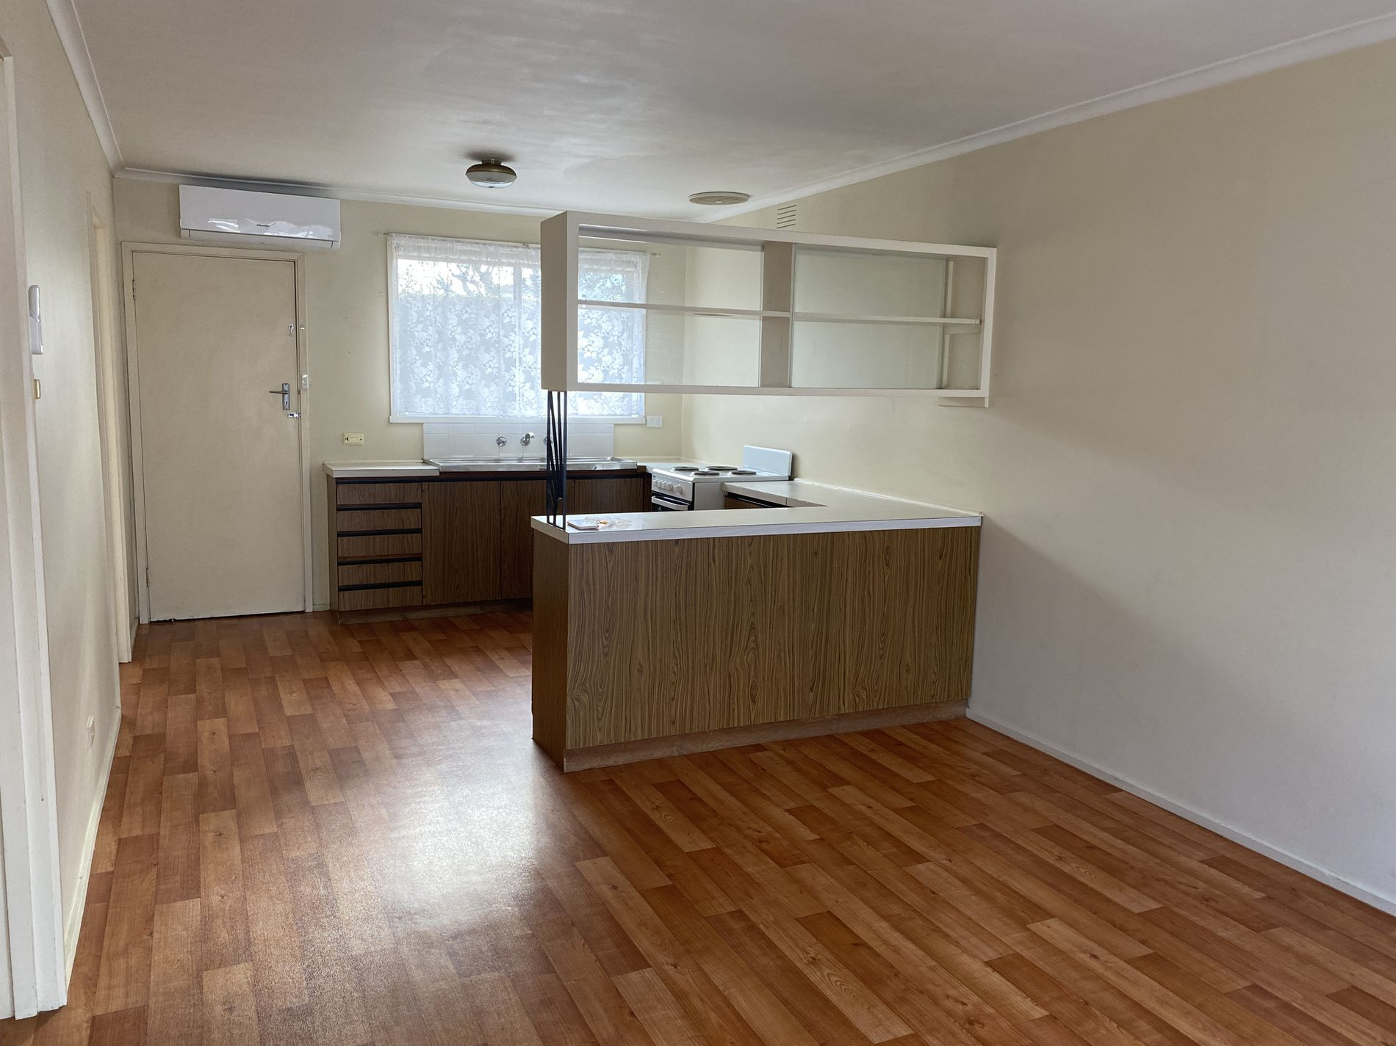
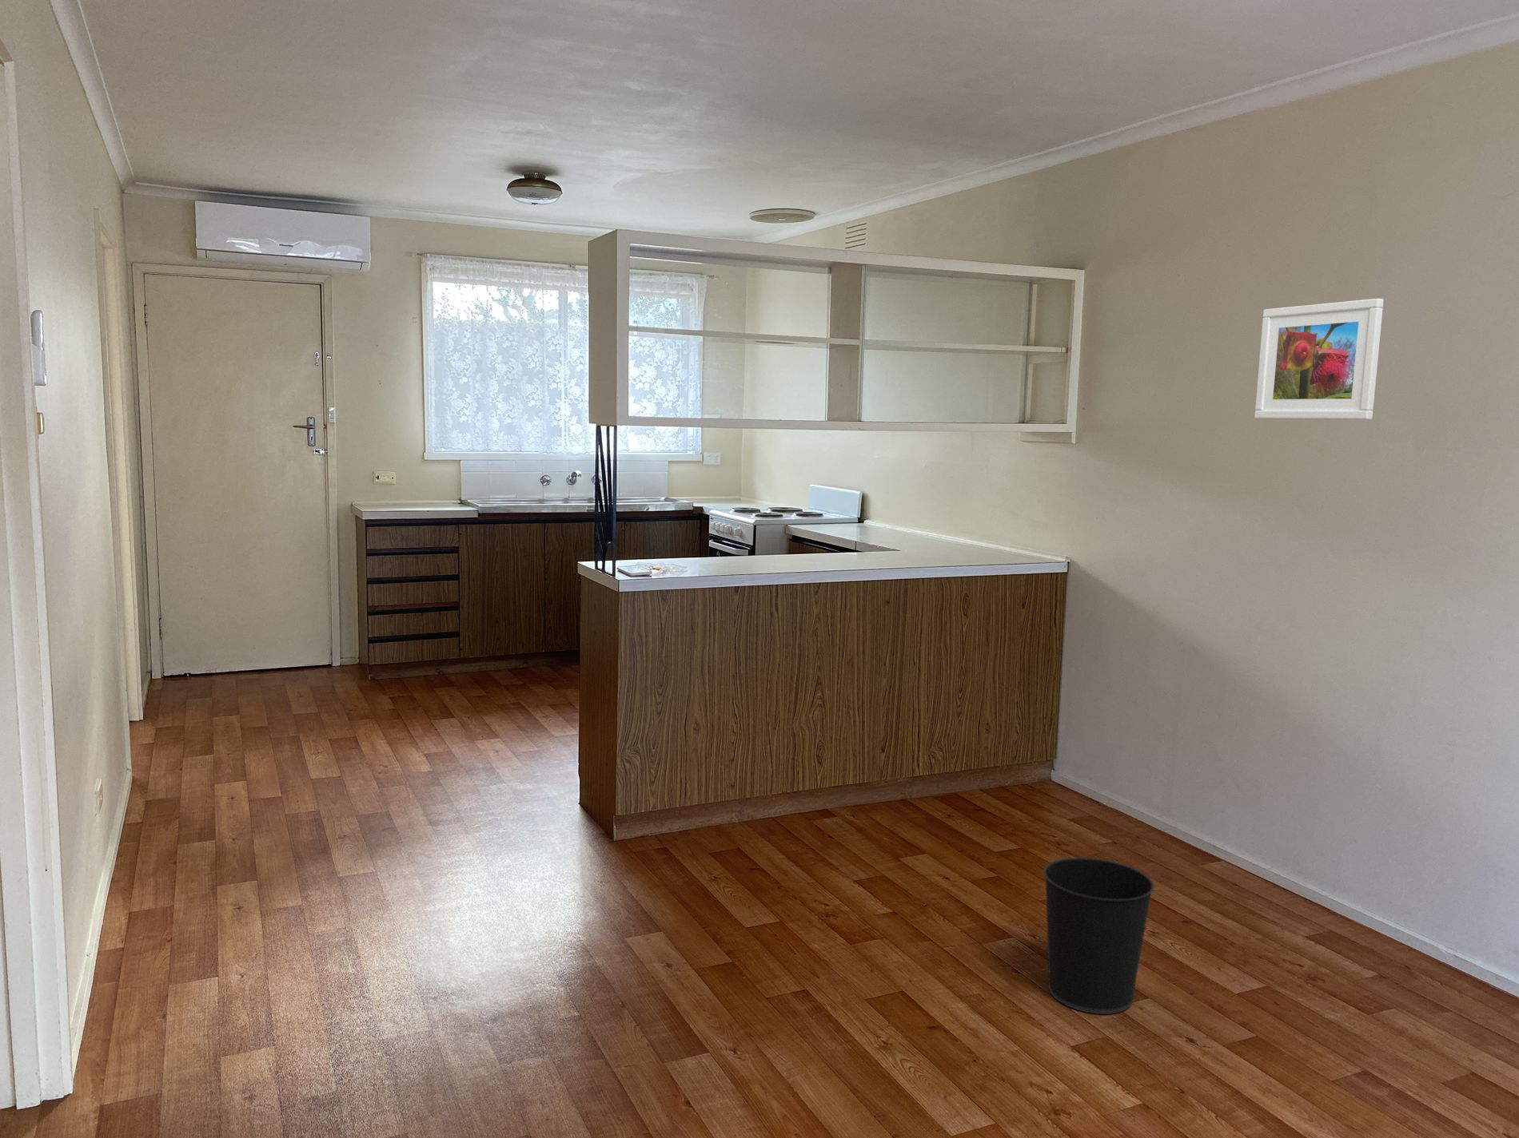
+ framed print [1253,298,1385,420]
+ wastebasket [1043,857,1155,1015]
